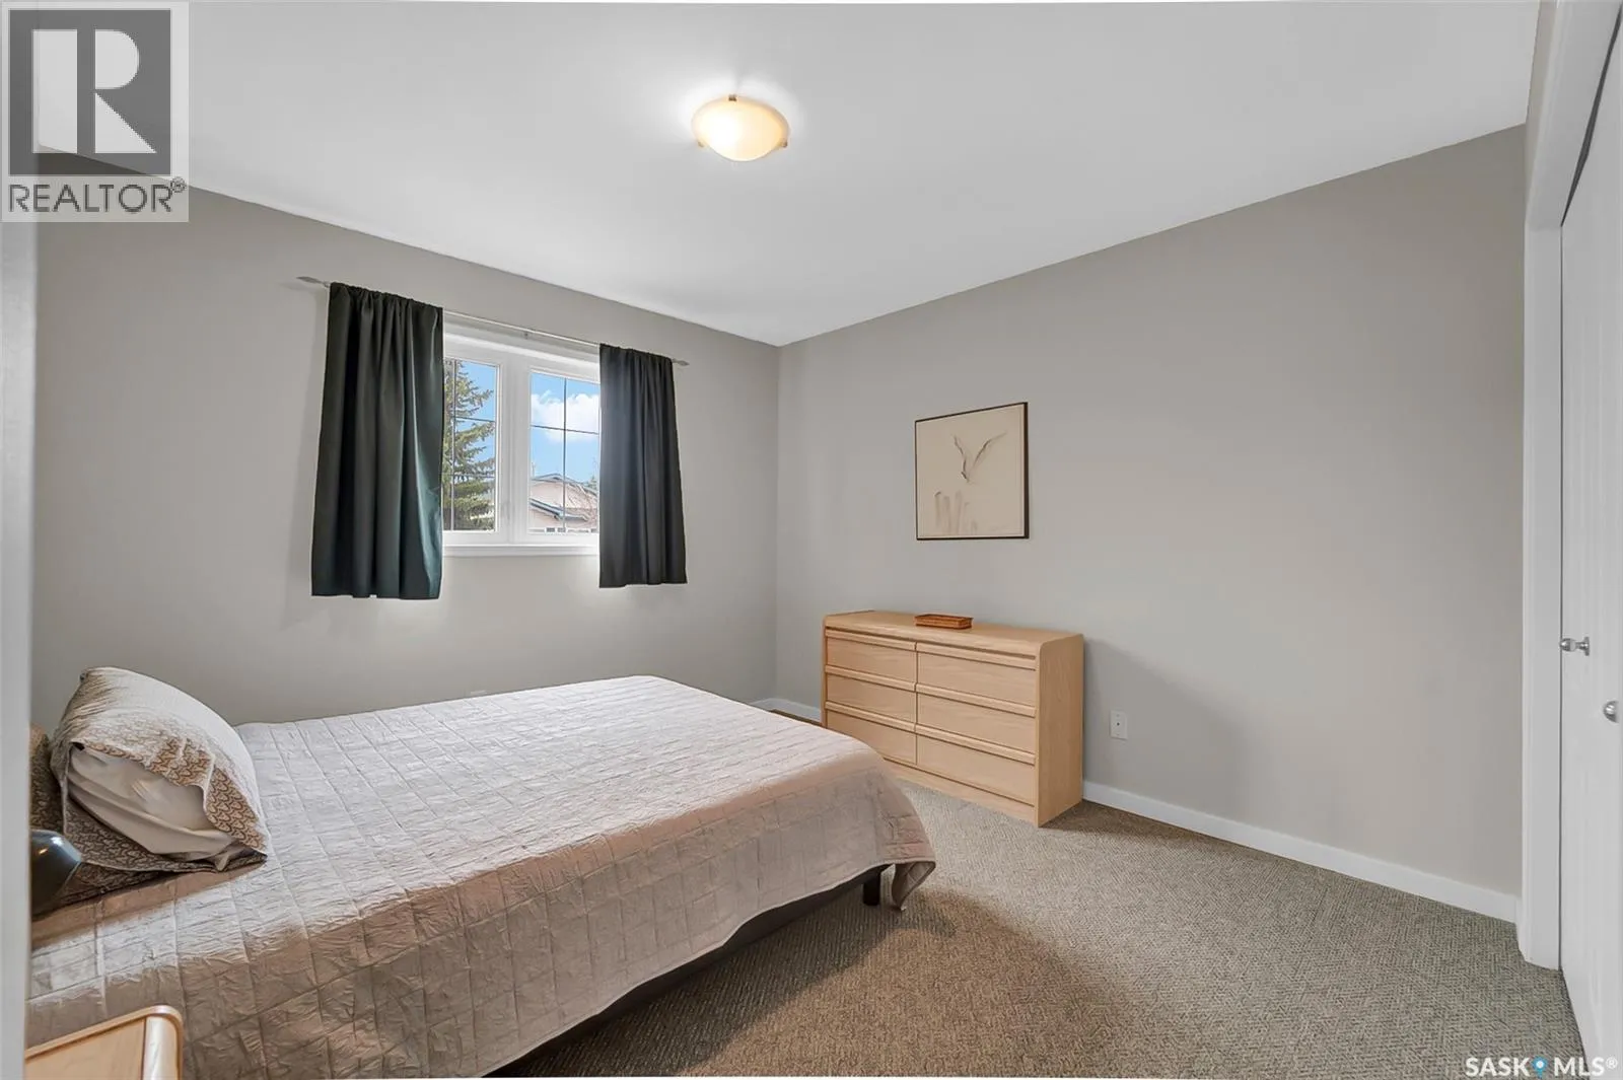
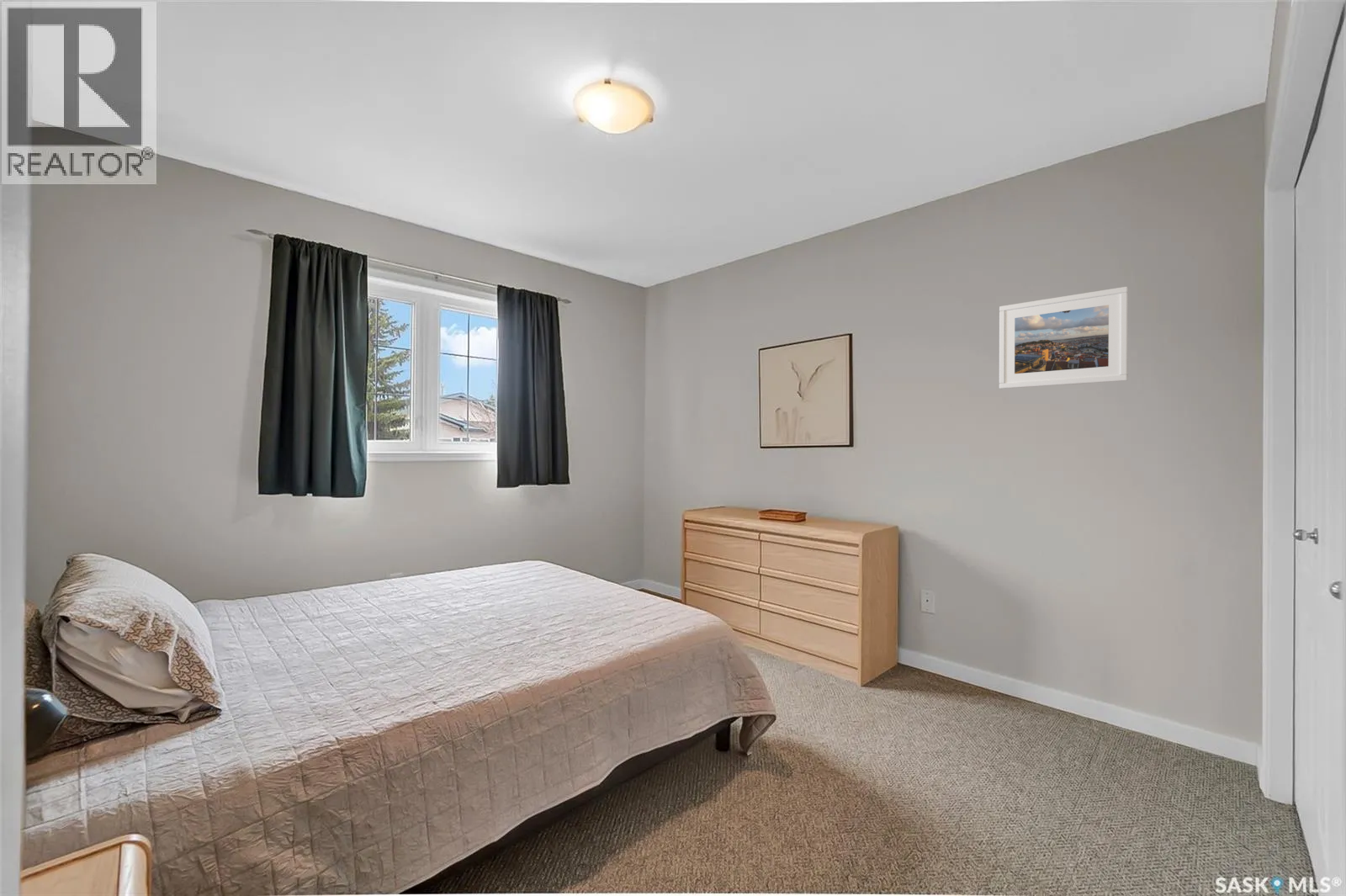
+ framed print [999,286,1129,390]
